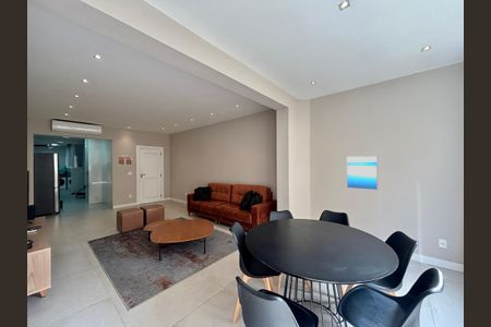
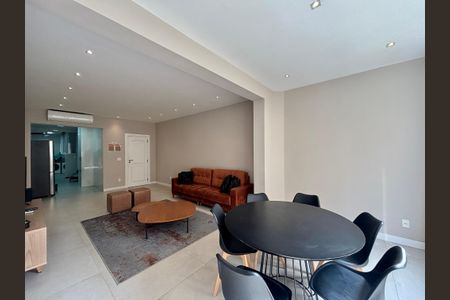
- wall art [346,155,379,191]
